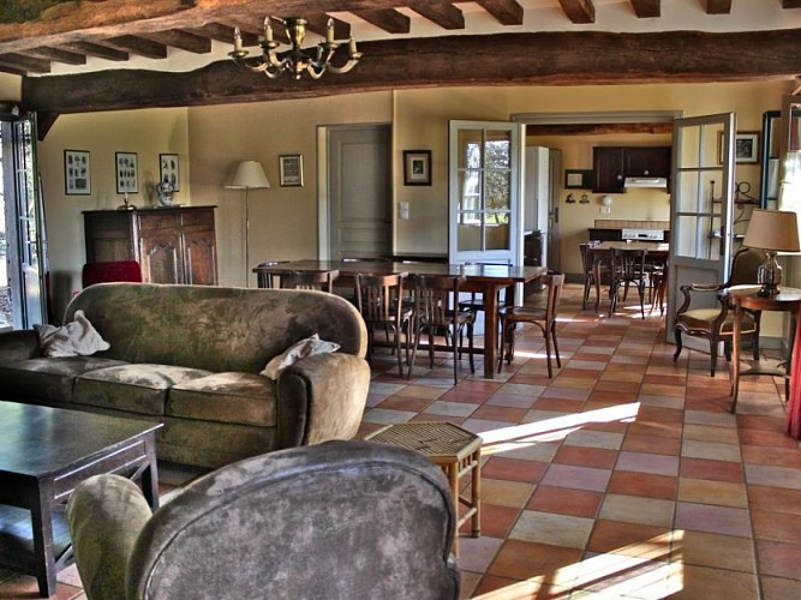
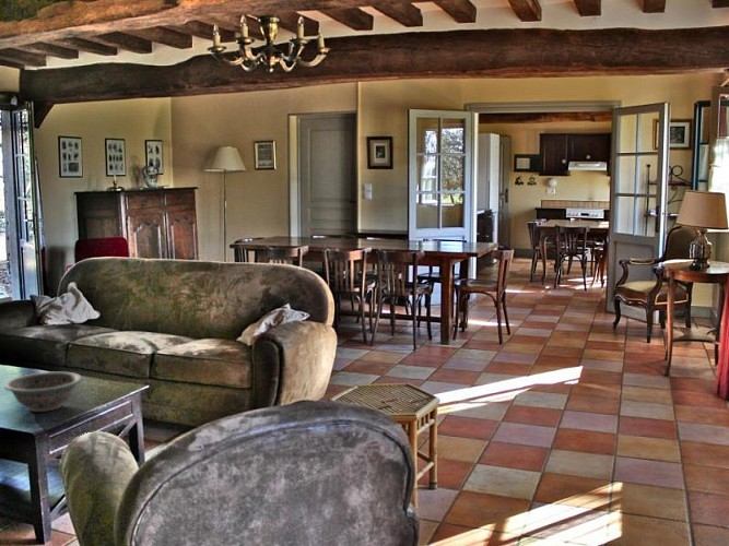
+ decorative bowl [3,371,83,413]
